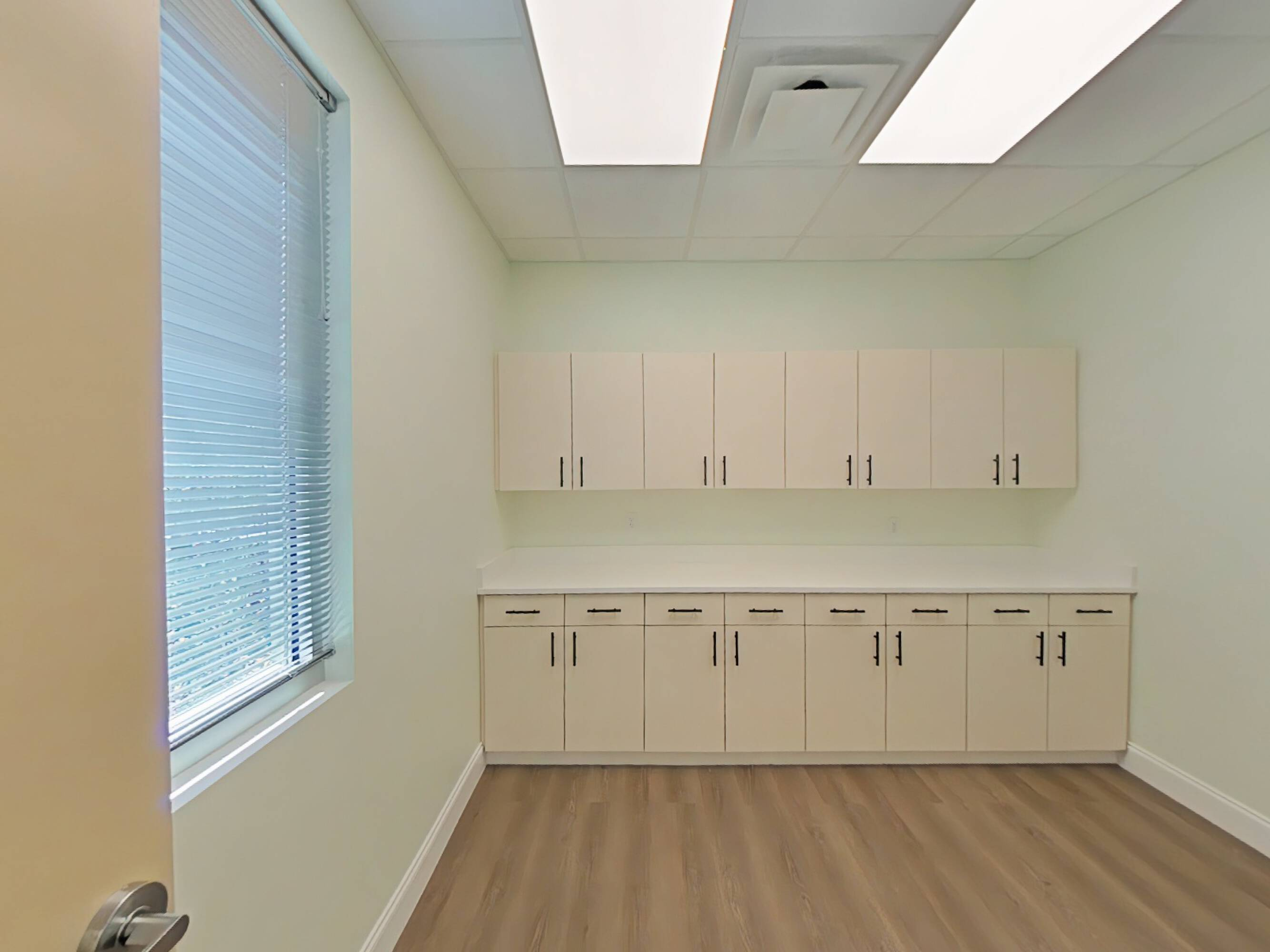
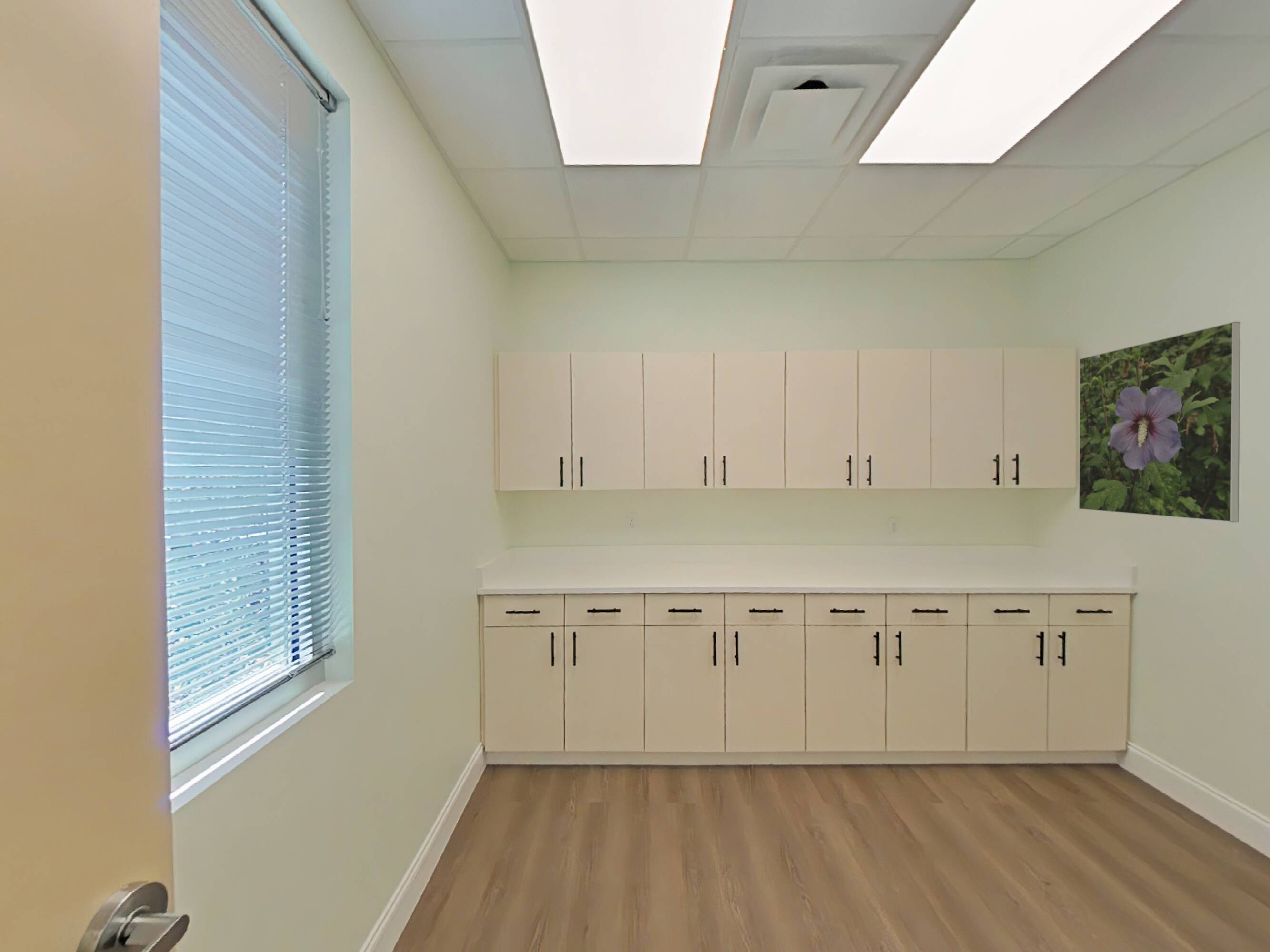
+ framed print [1078,321,1241,523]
